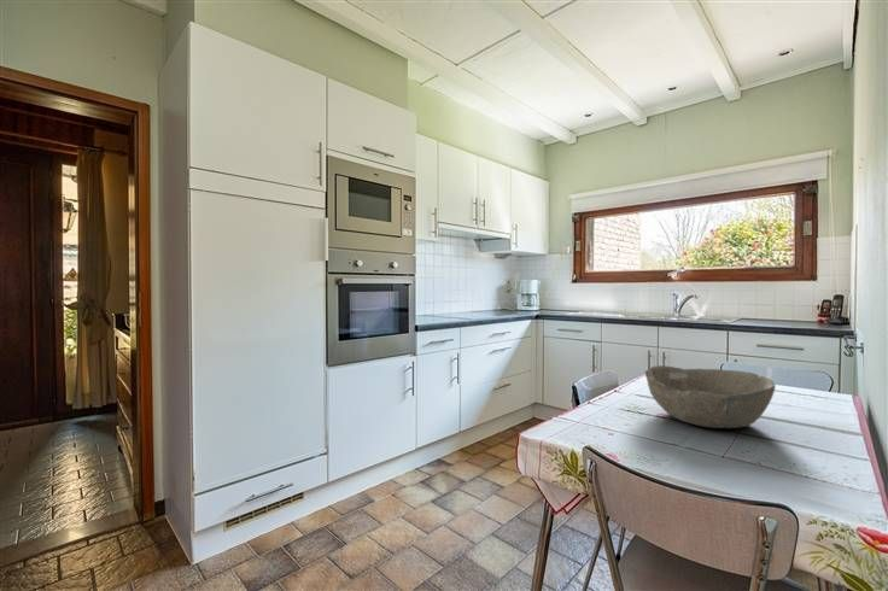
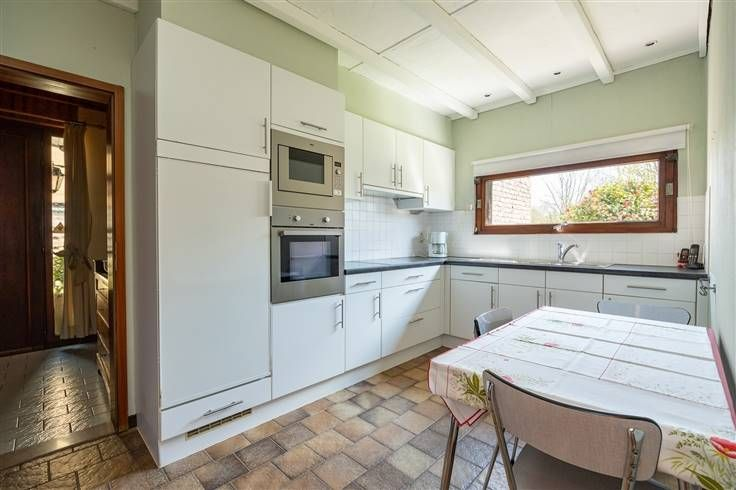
- bowl [644,364,777,429]
